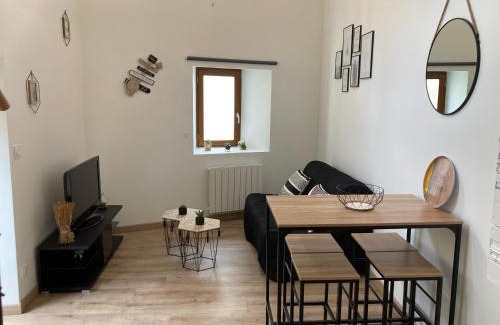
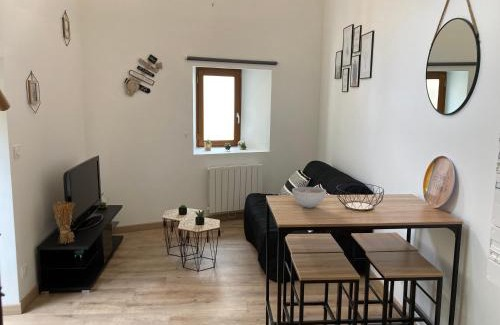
+ bowl [291,186,327,209]
